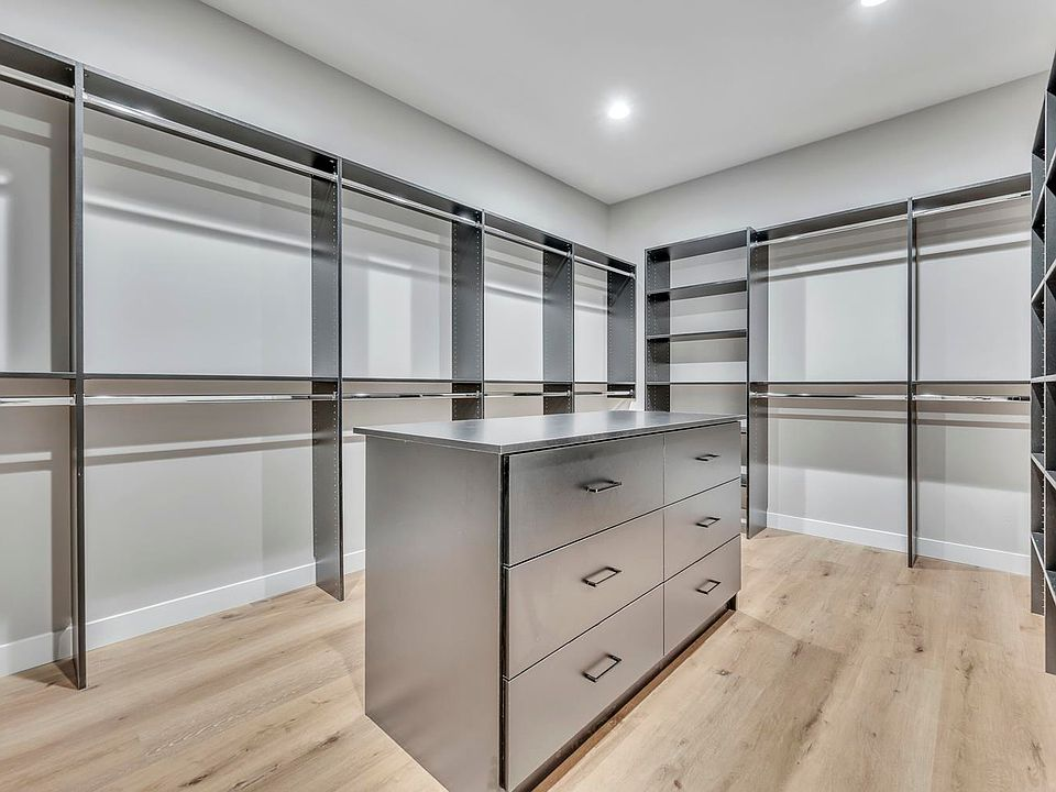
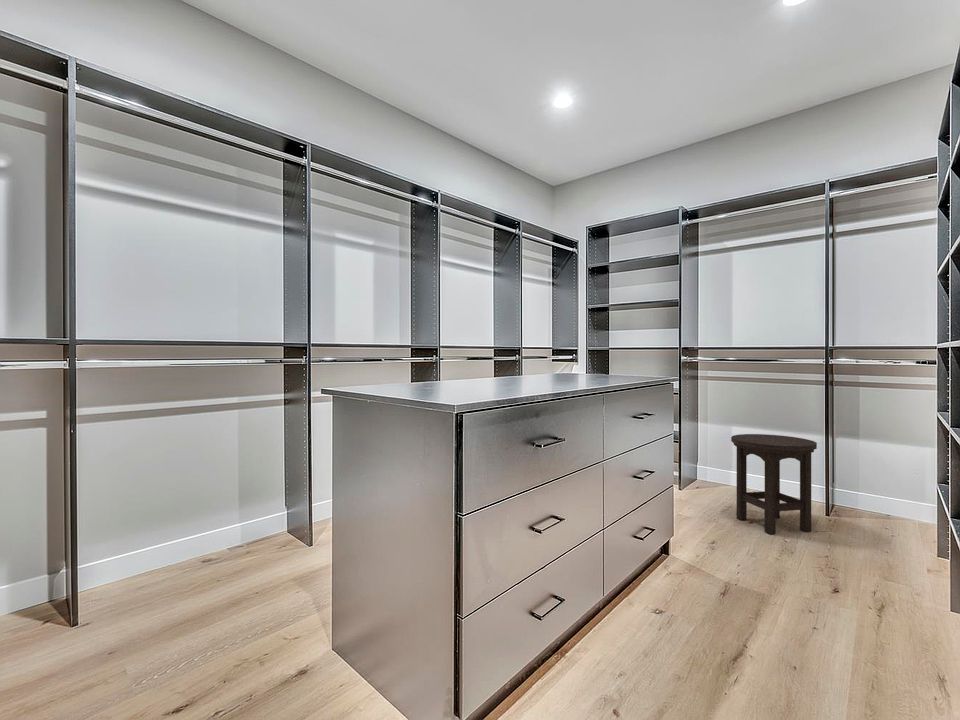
+ stool [730,433,818,535]
